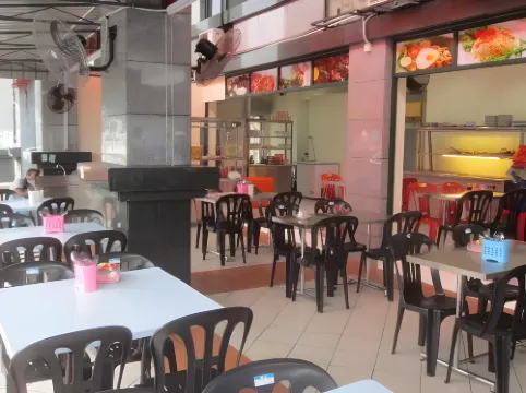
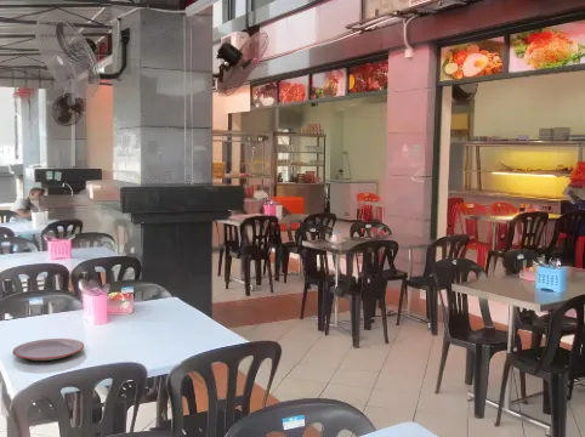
+ plate [12,337,85,362]
